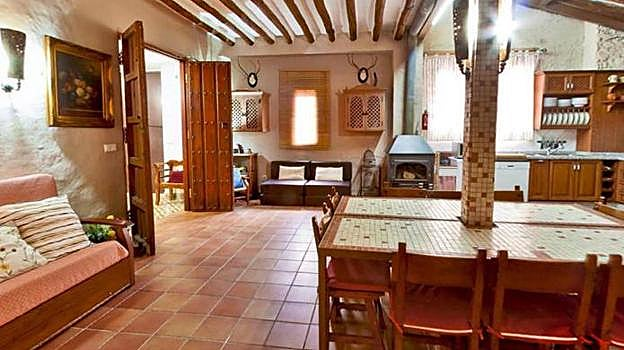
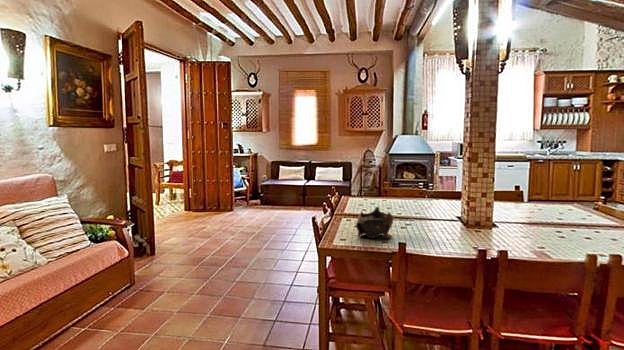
+ decorative bowl [355,206,394,239]
